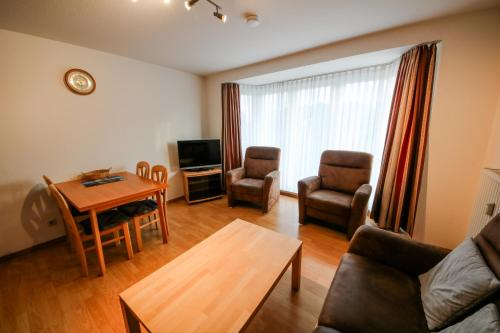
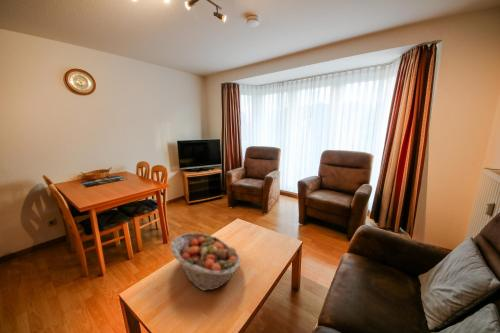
+ fruit basket [170,232,242,292]
